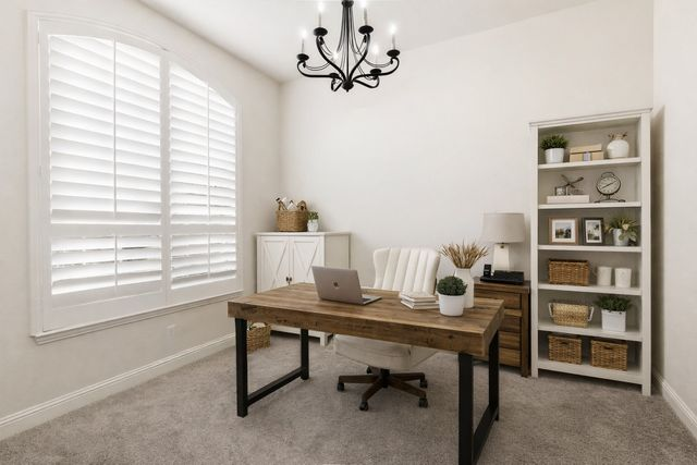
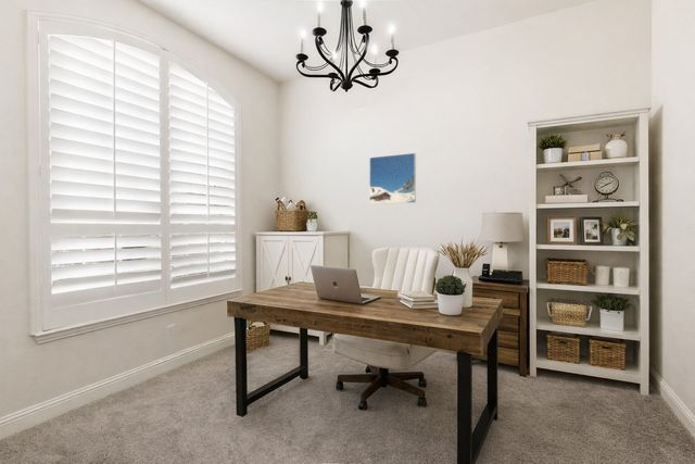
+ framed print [368,152,417,205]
